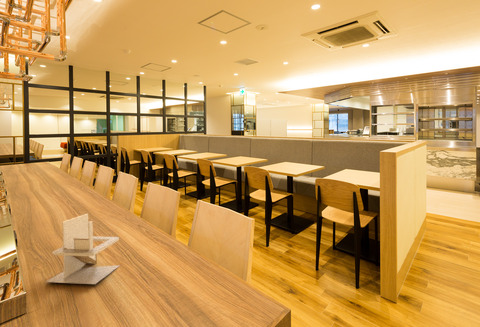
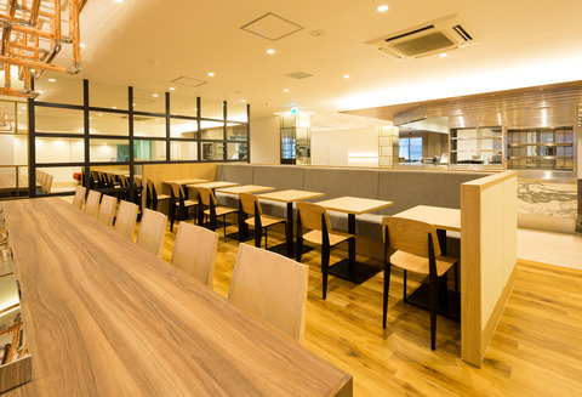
- napkin holder [45,213,121,285]
